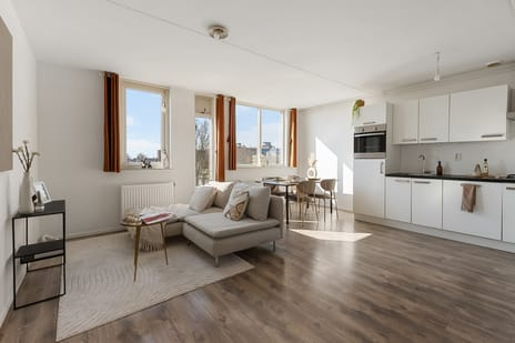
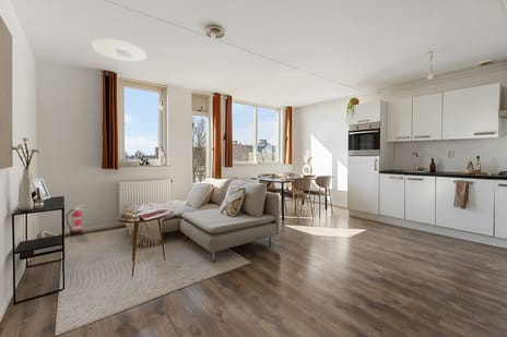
+ fire extinguisher [66,204,85,236]
+ ceiling light [92,38,148,63]
